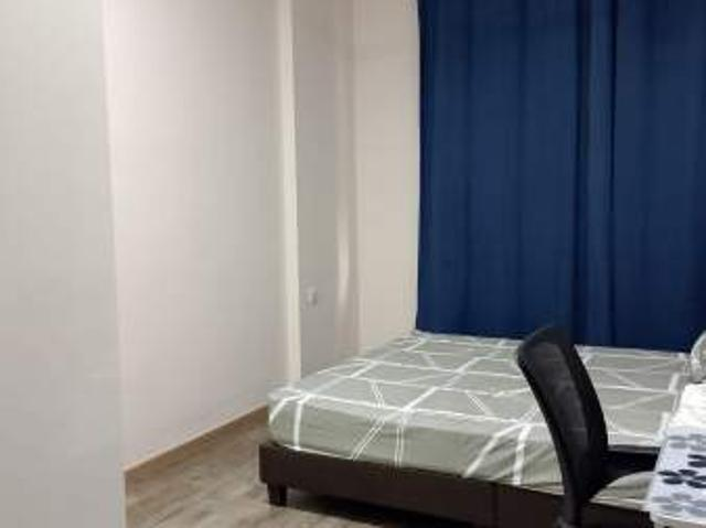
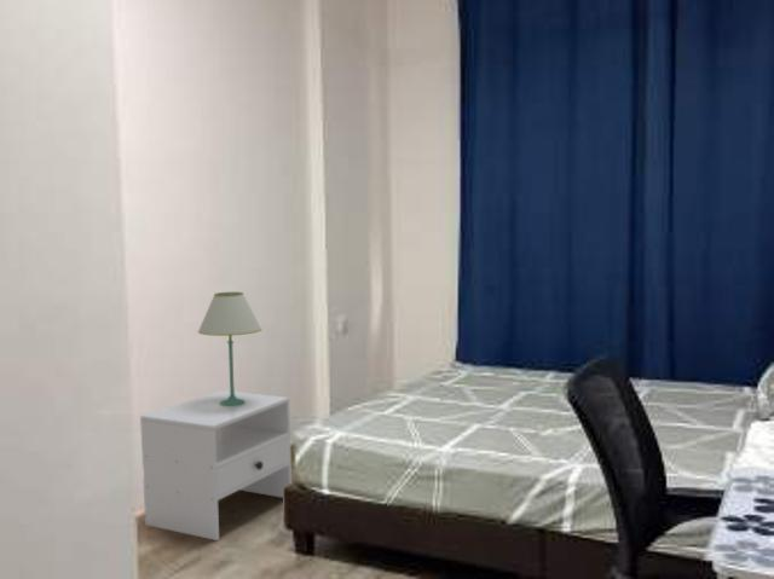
+ nightstand [139,389,293,542]
+ table lamp [197,291,262,406]
